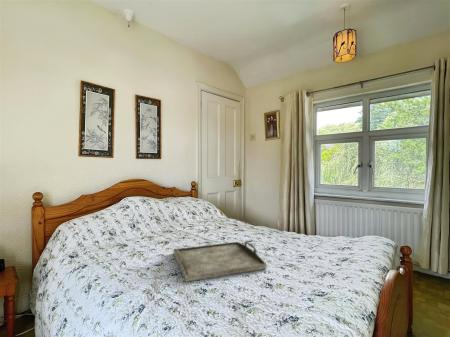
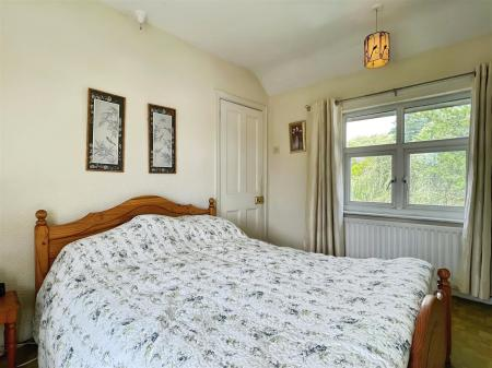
- serving tray [172,240,268,283]
